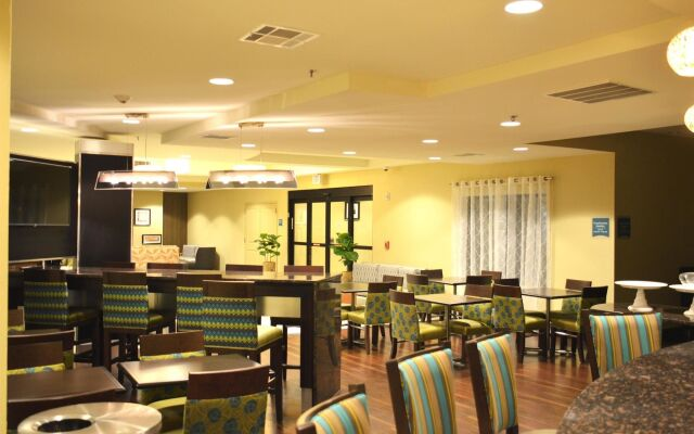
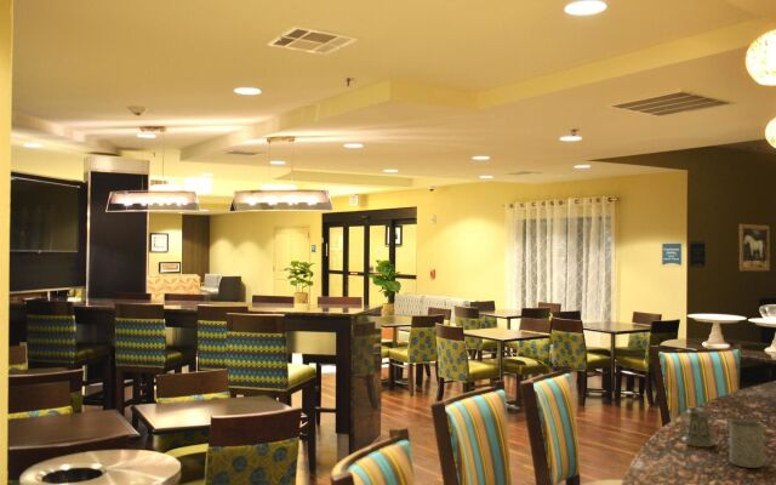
+ pepper shaker [680,405,725,447]
+ wall art [738,223,771,272]
+ mug [711,420,765,469]
